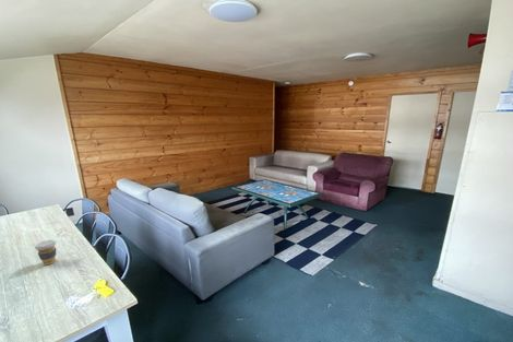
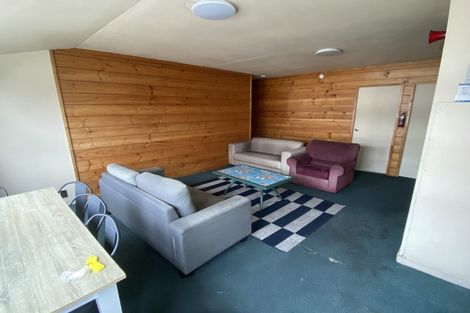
- coffee cup [34,239,57,267]
